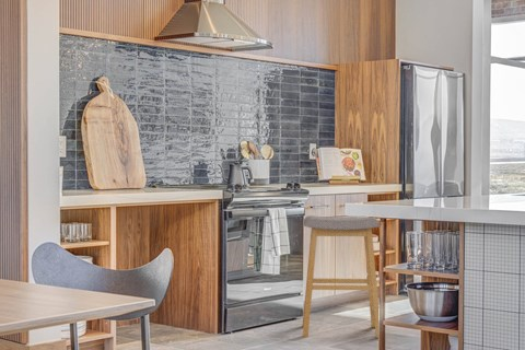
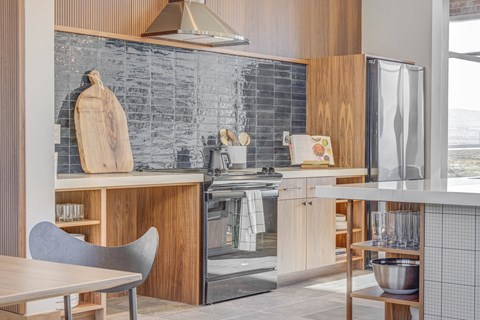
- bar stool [302,214,381,339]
